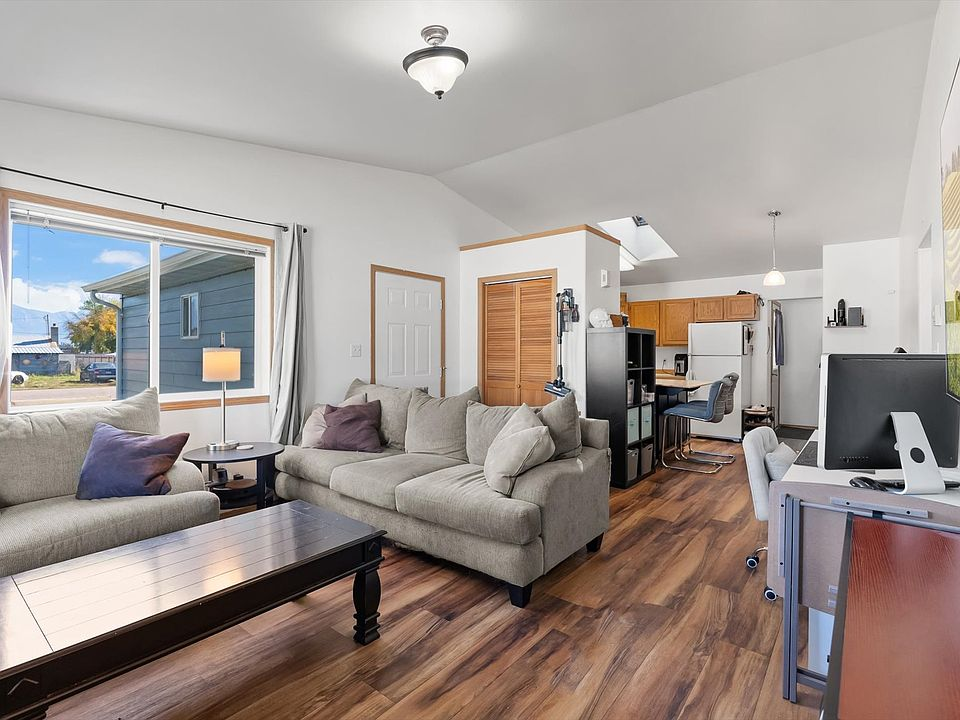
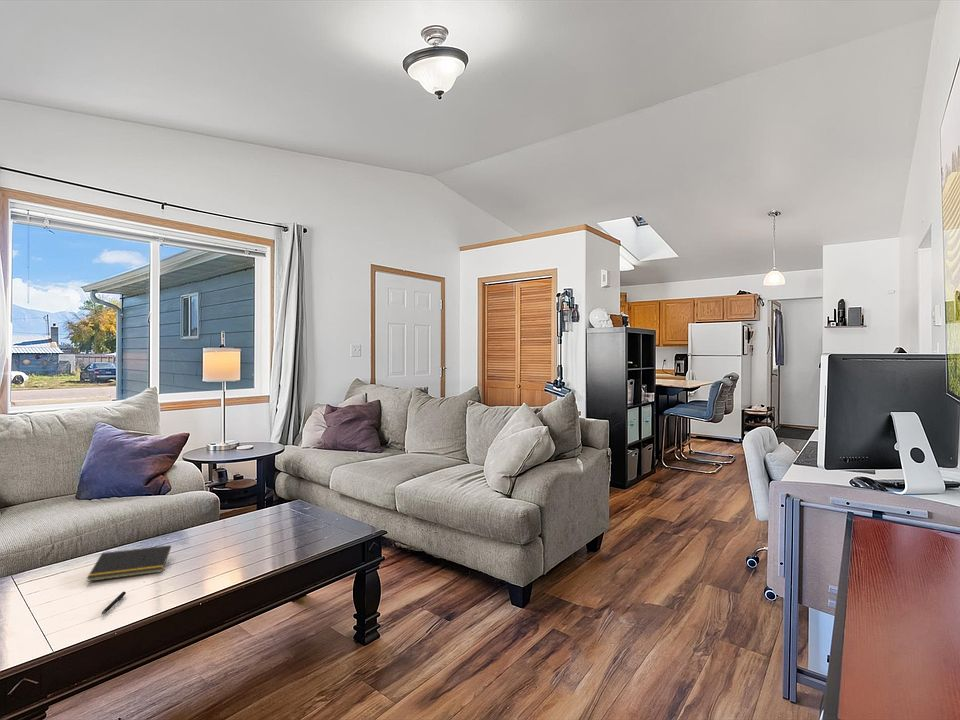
+ notepad [86,544,172,583]
+ pen [101,591,127,616]
